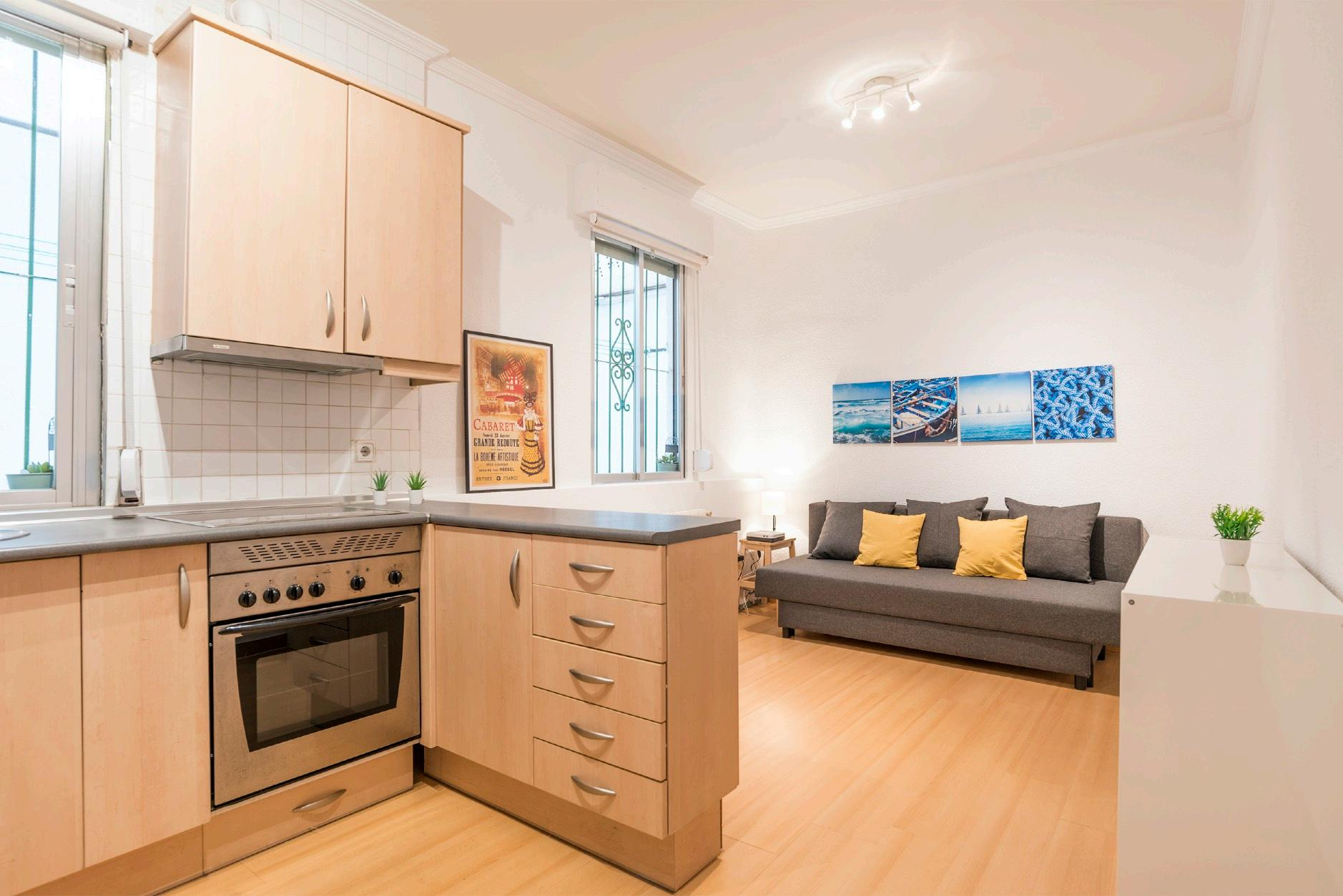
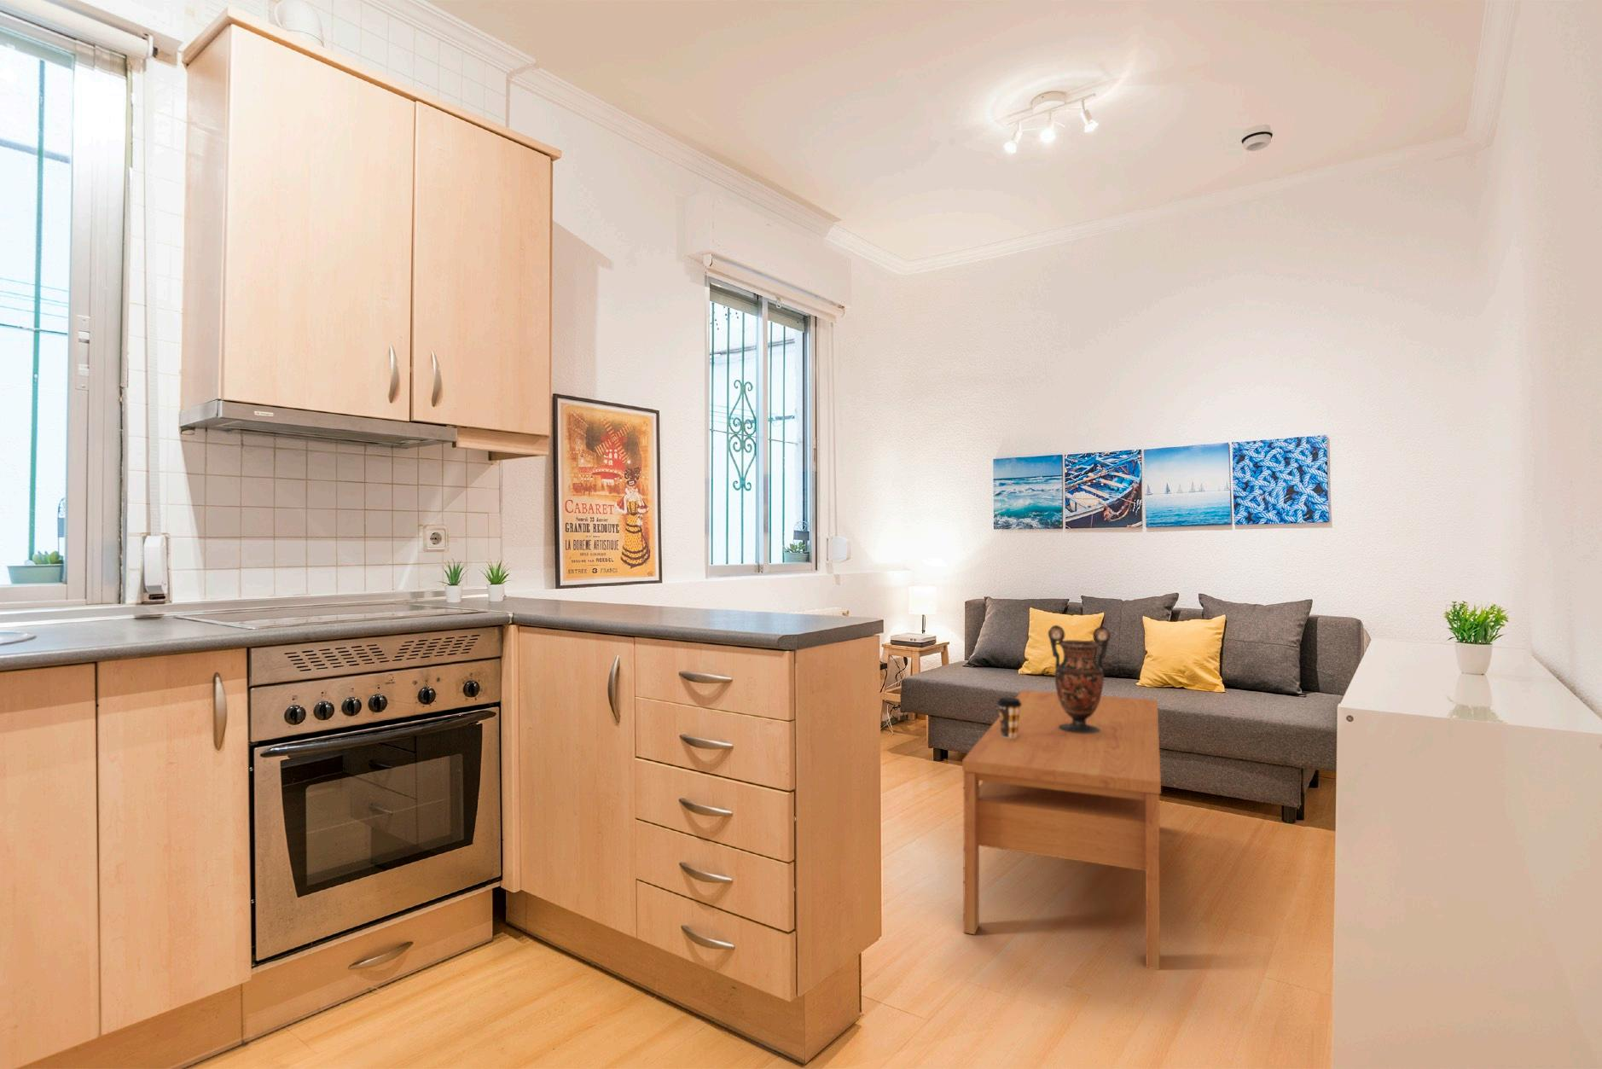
+ coffee table [961,690,1162,971]
+ coffee cup [996,697,1021,739]
+ smoke detector [1241,124,1274,152]
+ vase [1047,624,1112,734]
